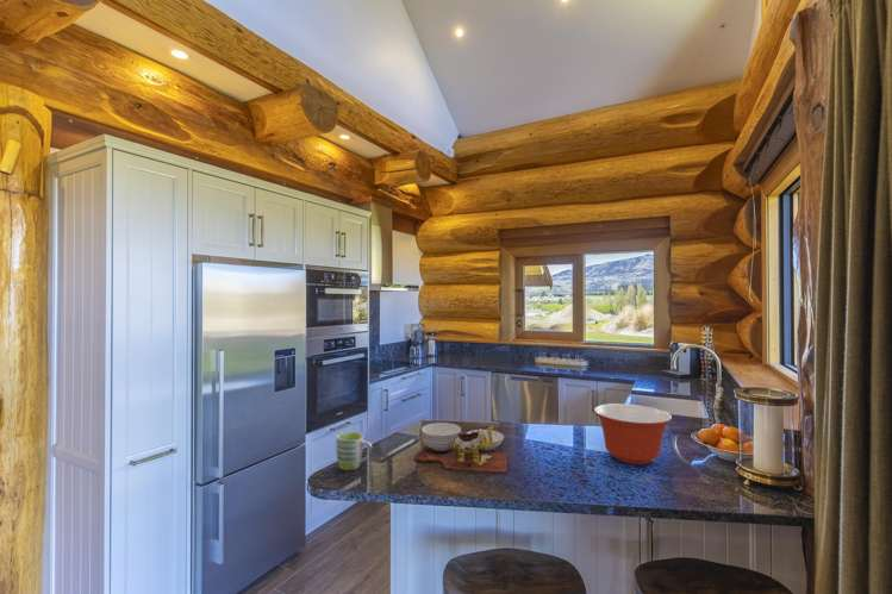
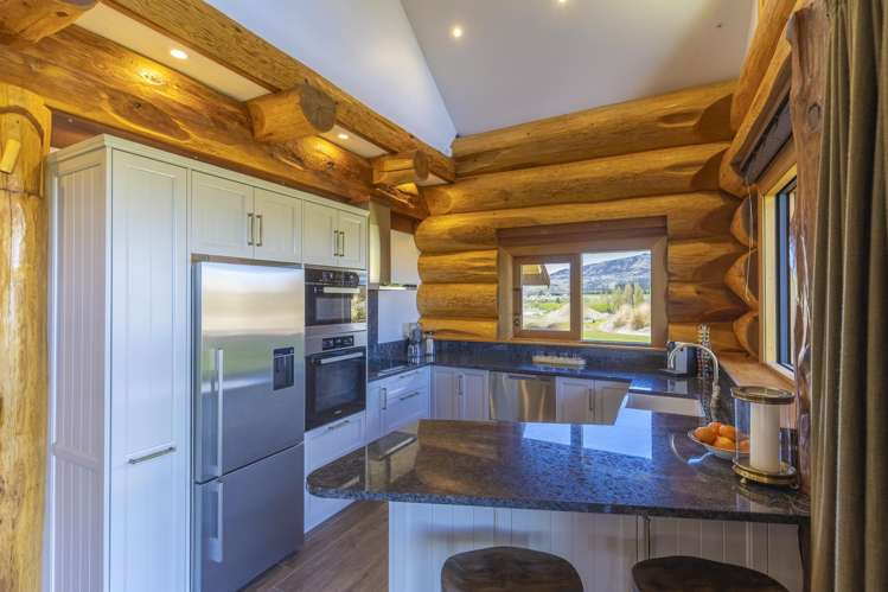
- mixing bowl [593,402,673,465]
- mug [335,431,373,471]
- cutting board [413,421,509,475]
